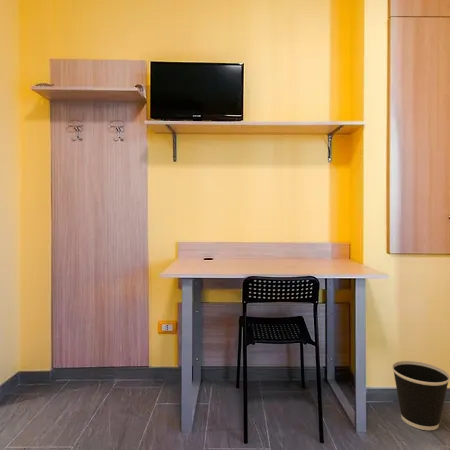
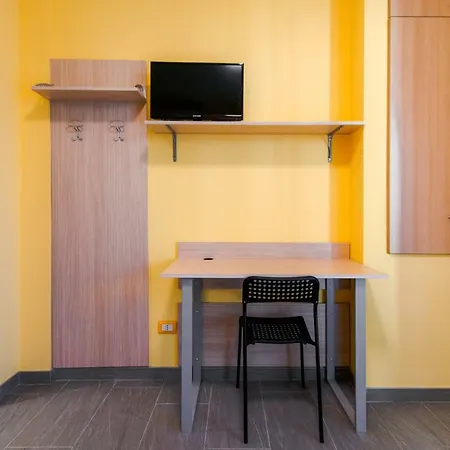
- wastebasket [391,360,450,431]
